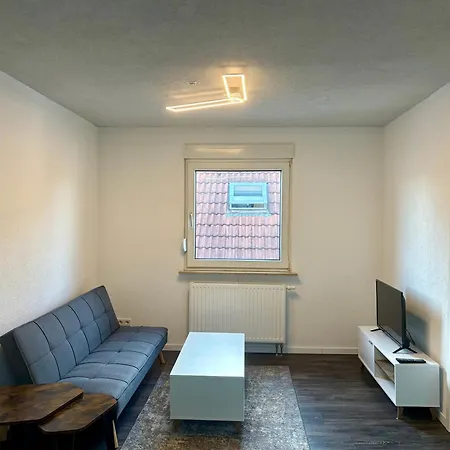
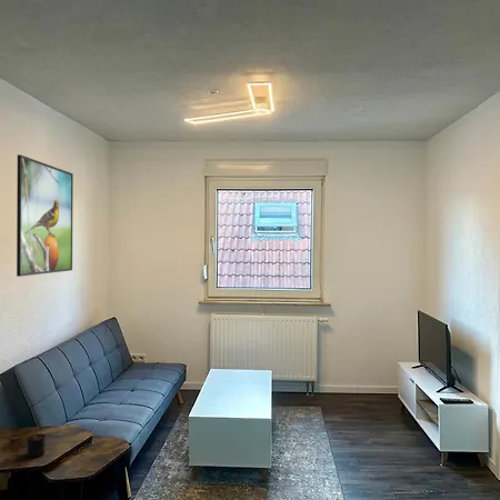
+ candle [26,427,47,459]
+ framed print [16,153,74,278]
